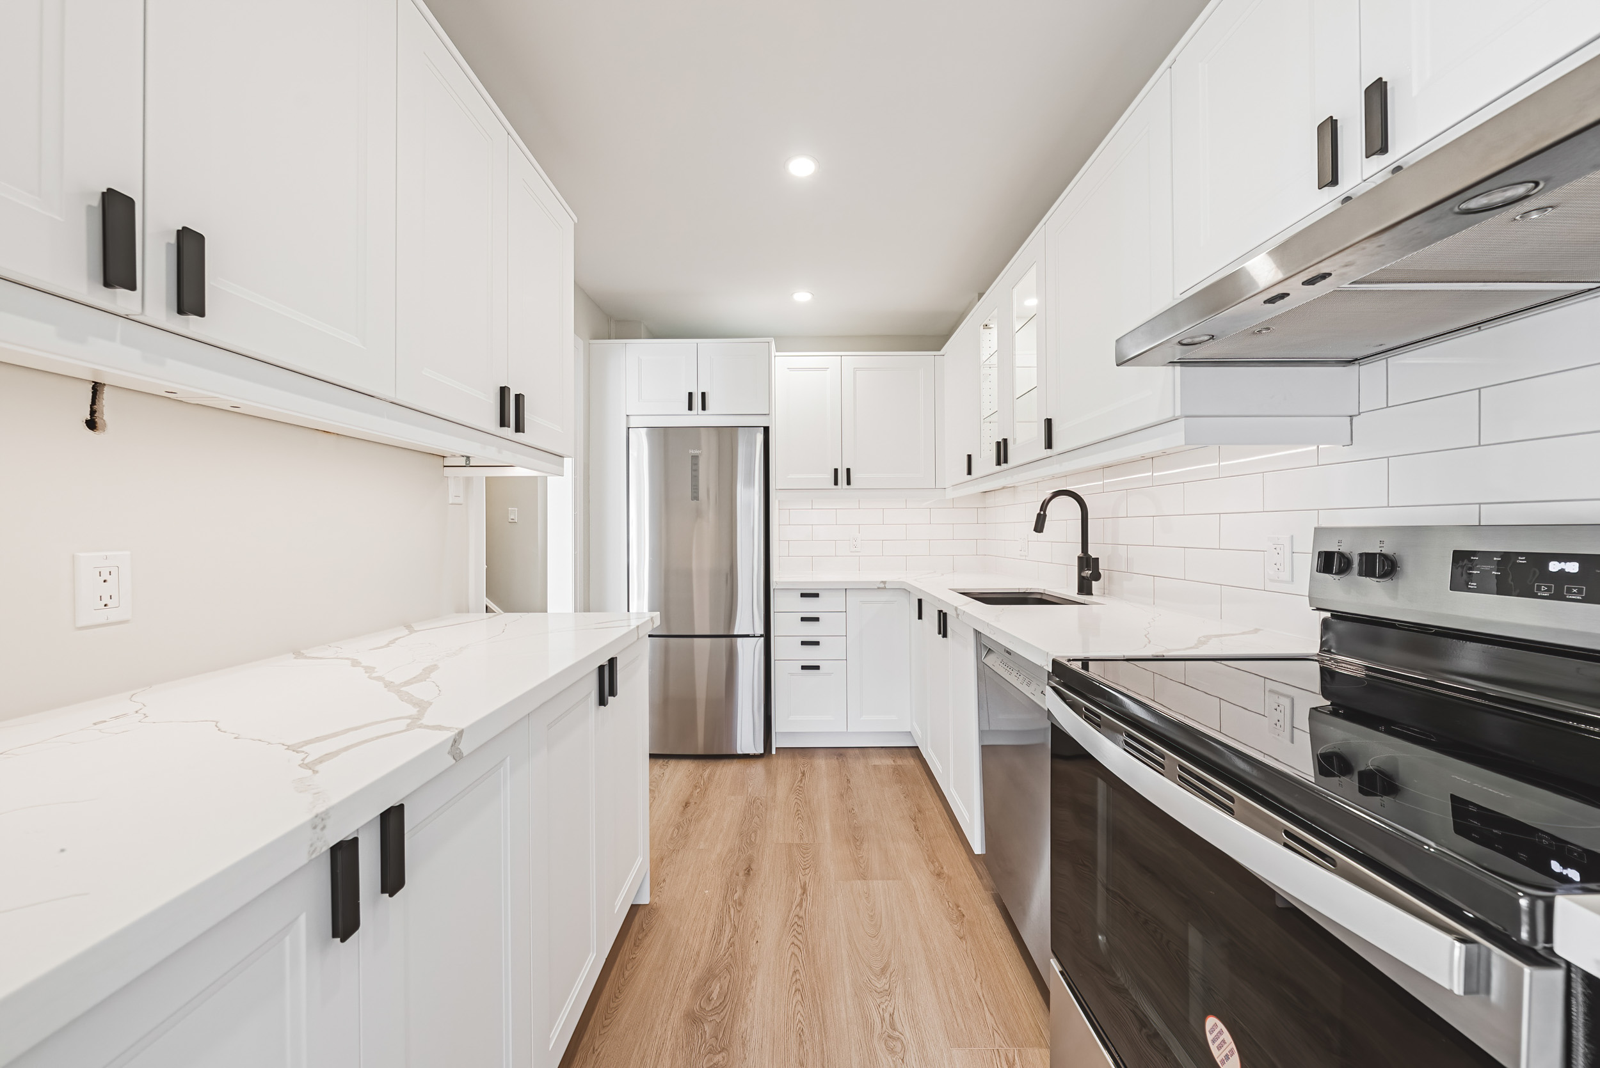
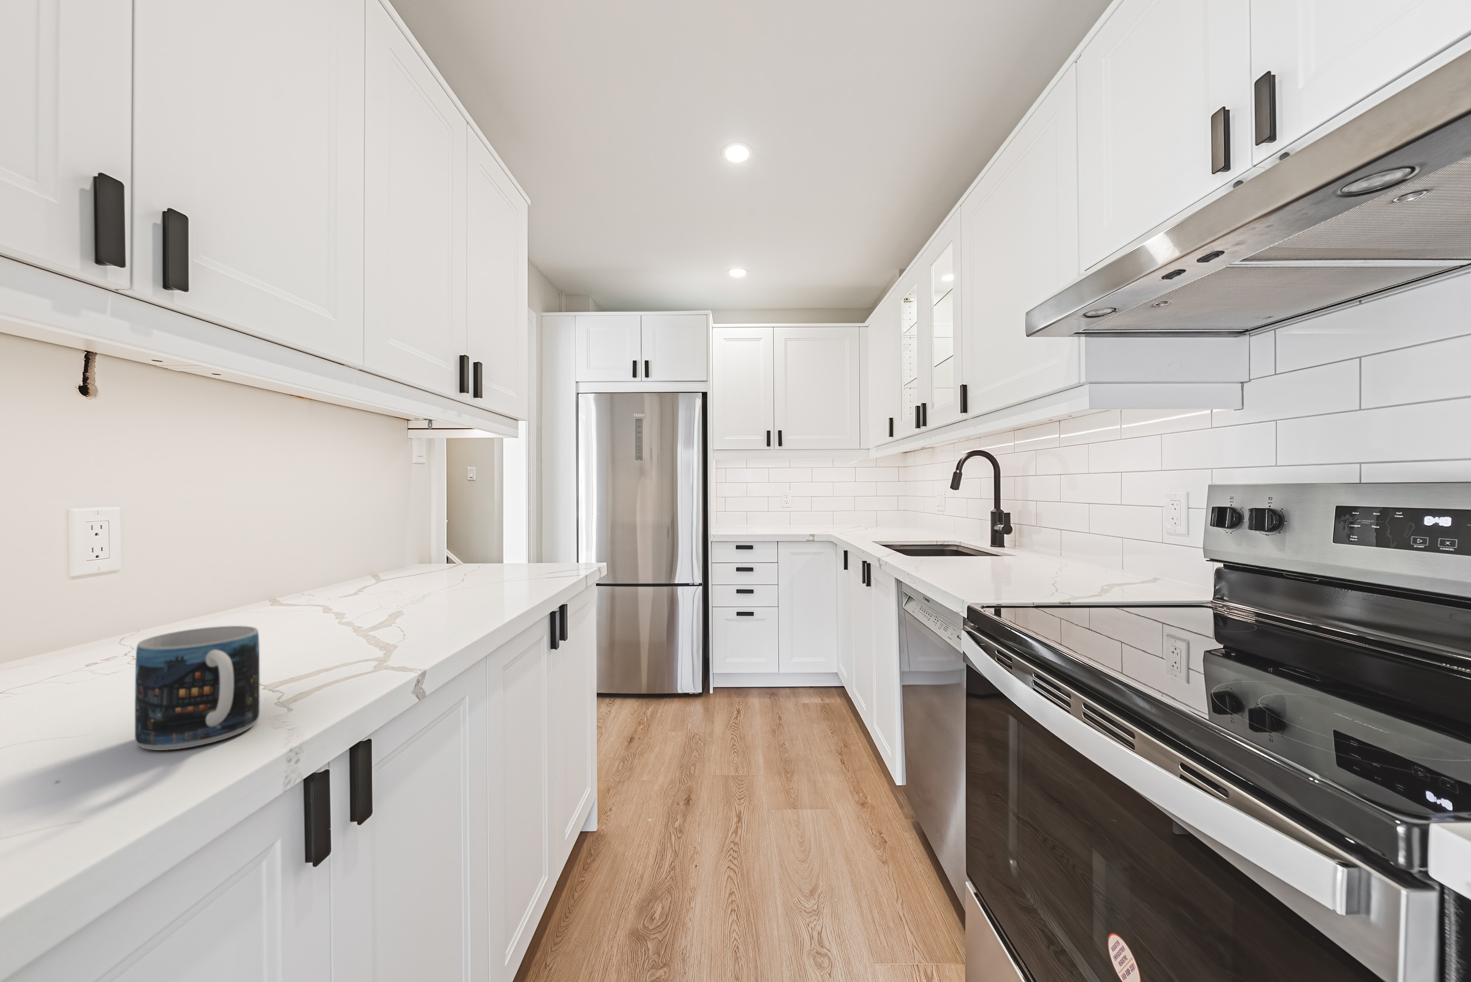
+ mug [134,625,260,751]
